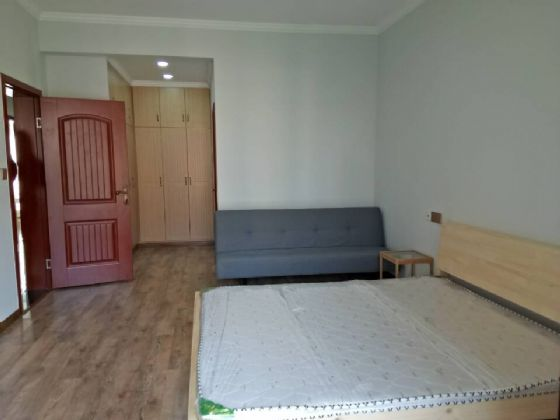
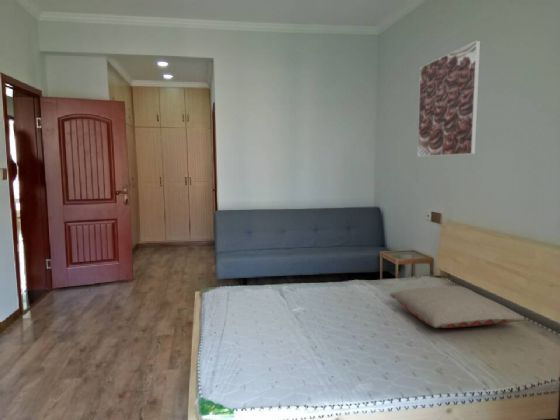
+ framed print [417,40,482,157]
+ pillow [389,285,525,329]
